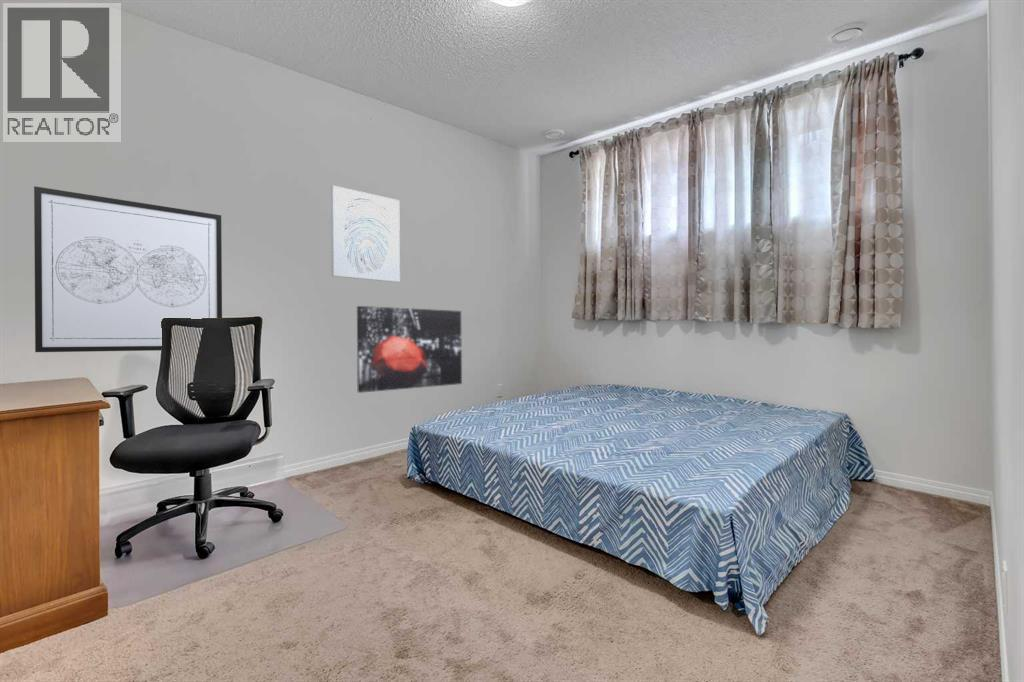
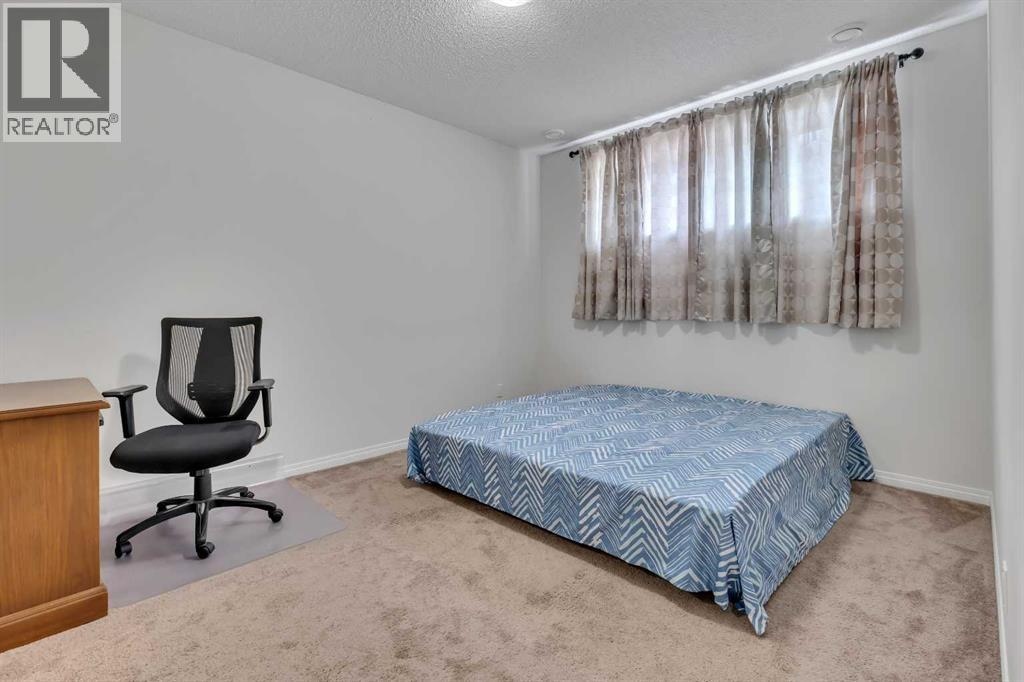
- wall art [33,185,223,353]
- wall art [330,185,401,283]
- wall art [356,305,463,394]
